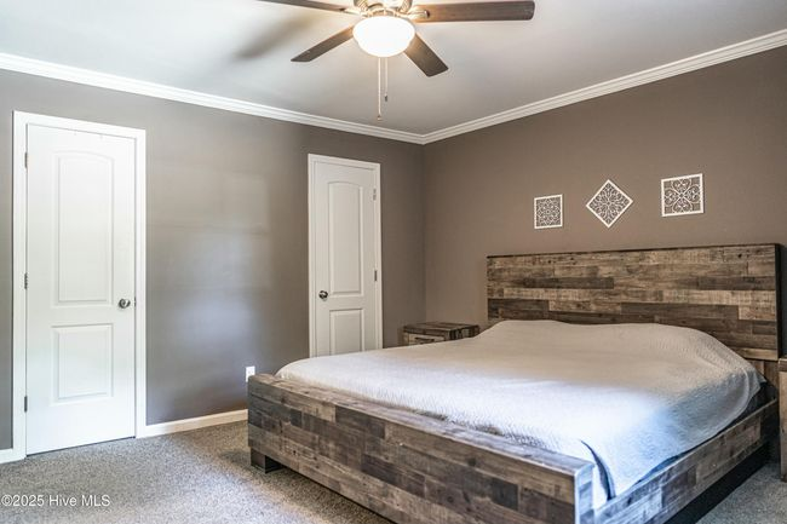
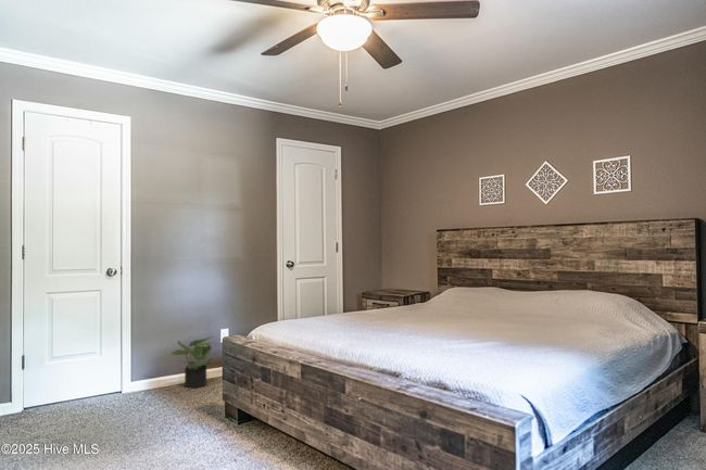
+ potted plant [165,335,214,390]
